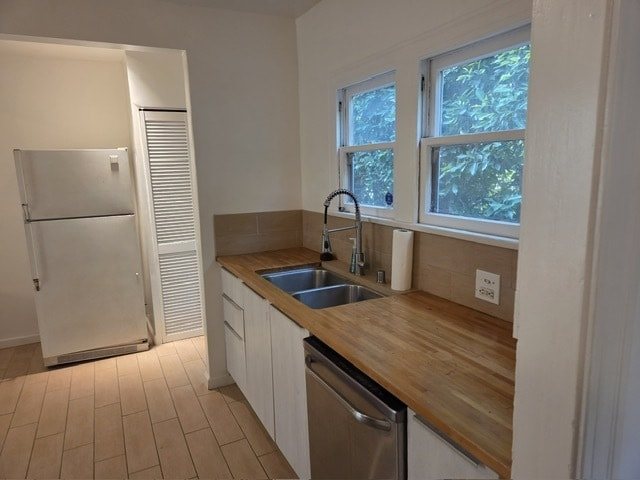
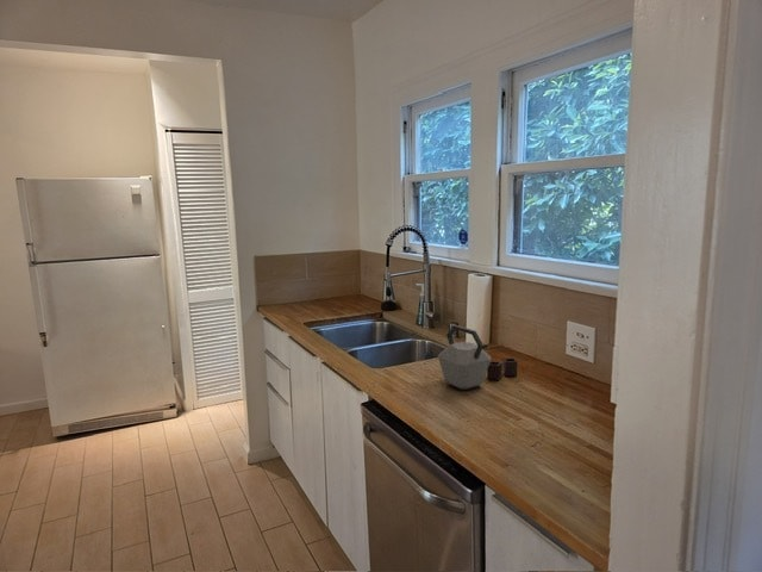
+ kettle [437,324,518,391]
